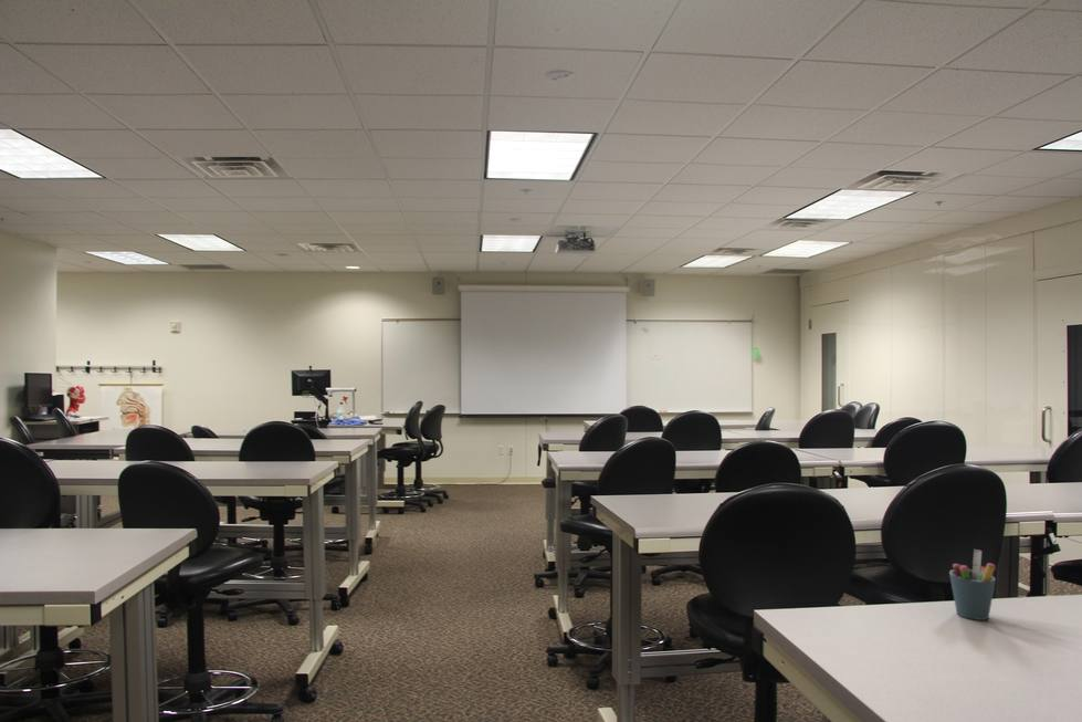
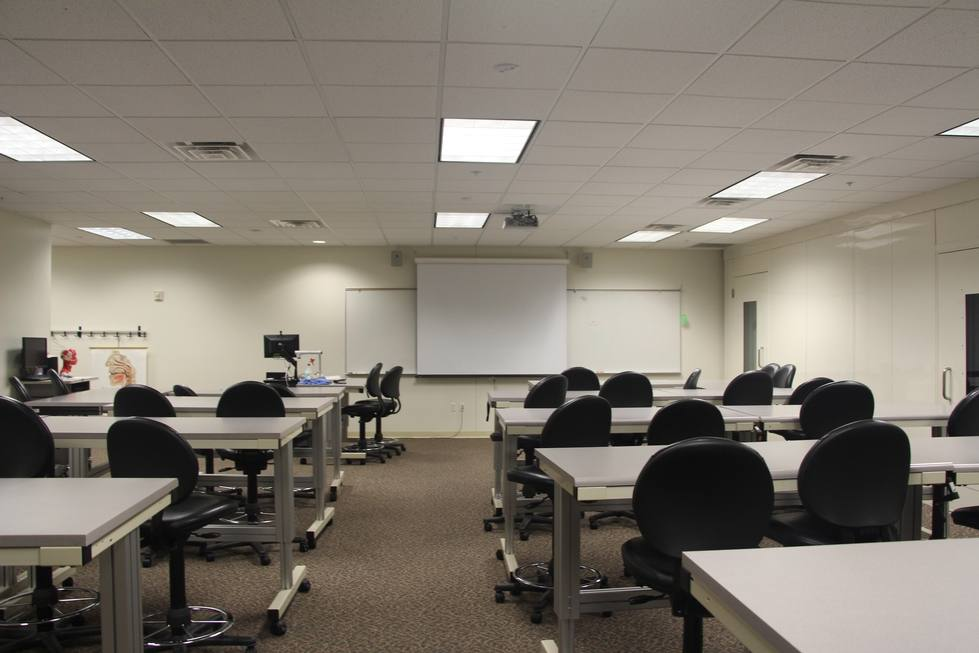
- pen holder [948,548,997,621]
